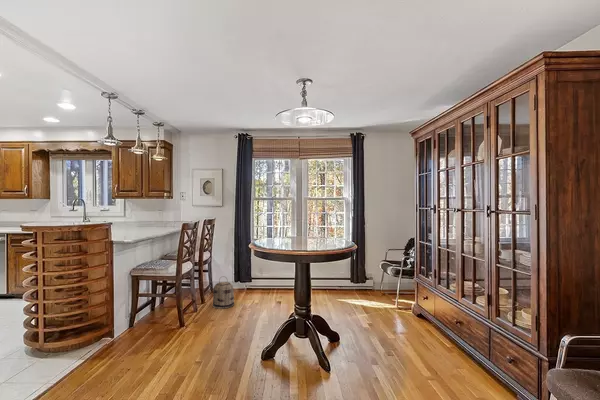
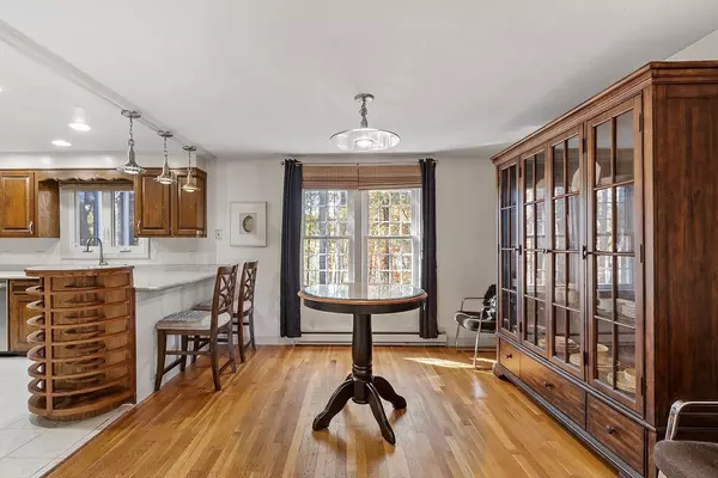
- basket [212,276,235,310]
